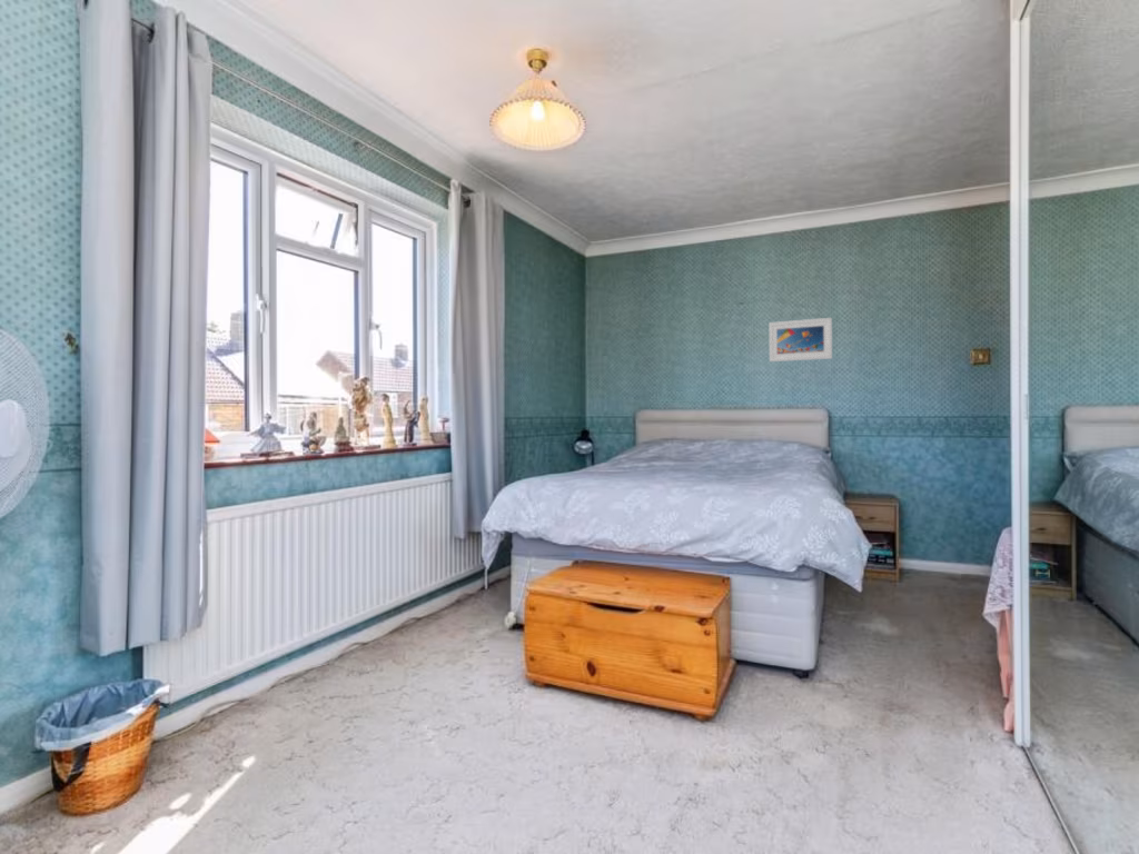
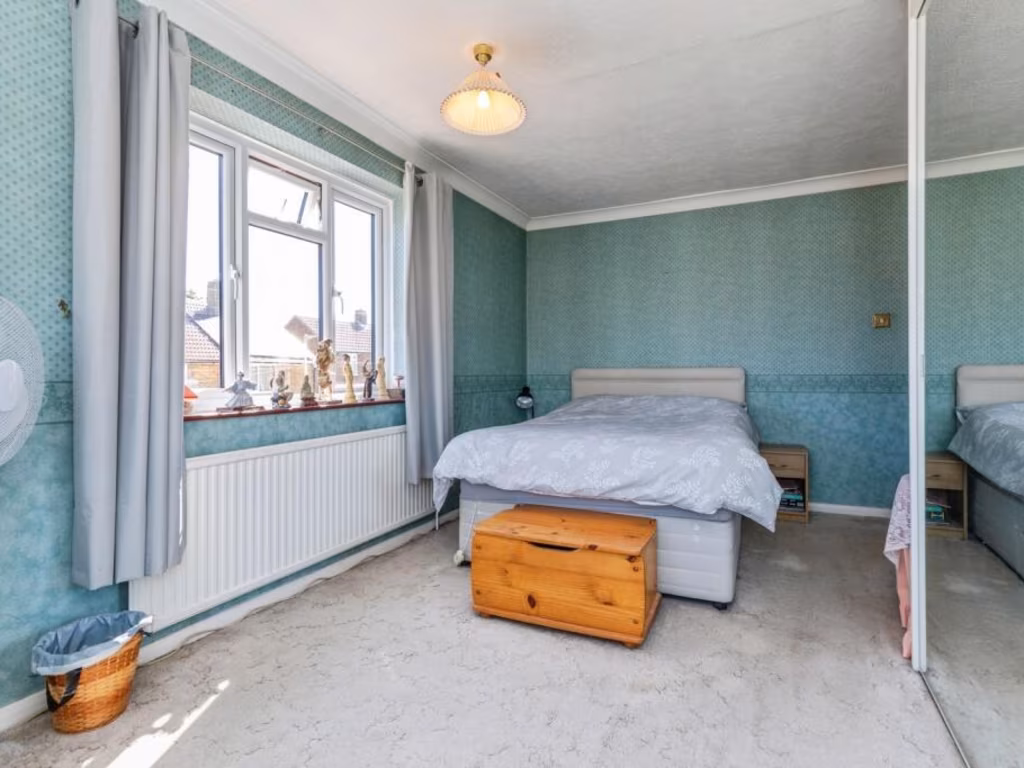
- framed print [769,317,833,363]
